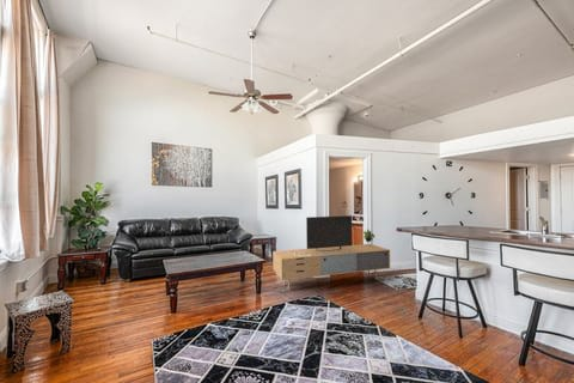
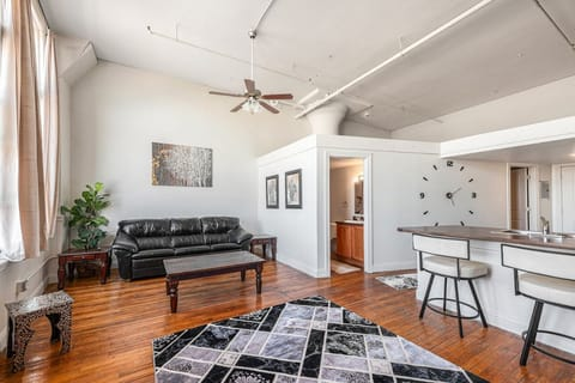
- media console [271,214,391,291]
